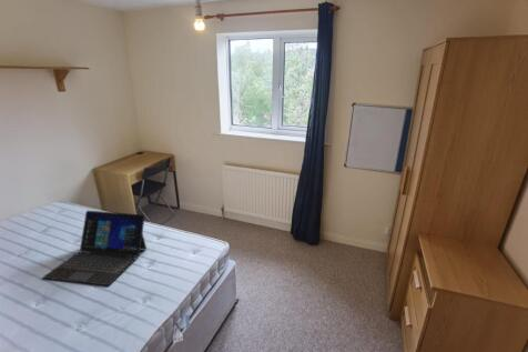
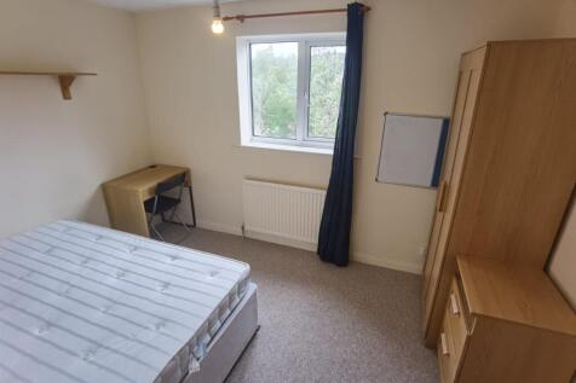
- laptop [41,210,148,286]
